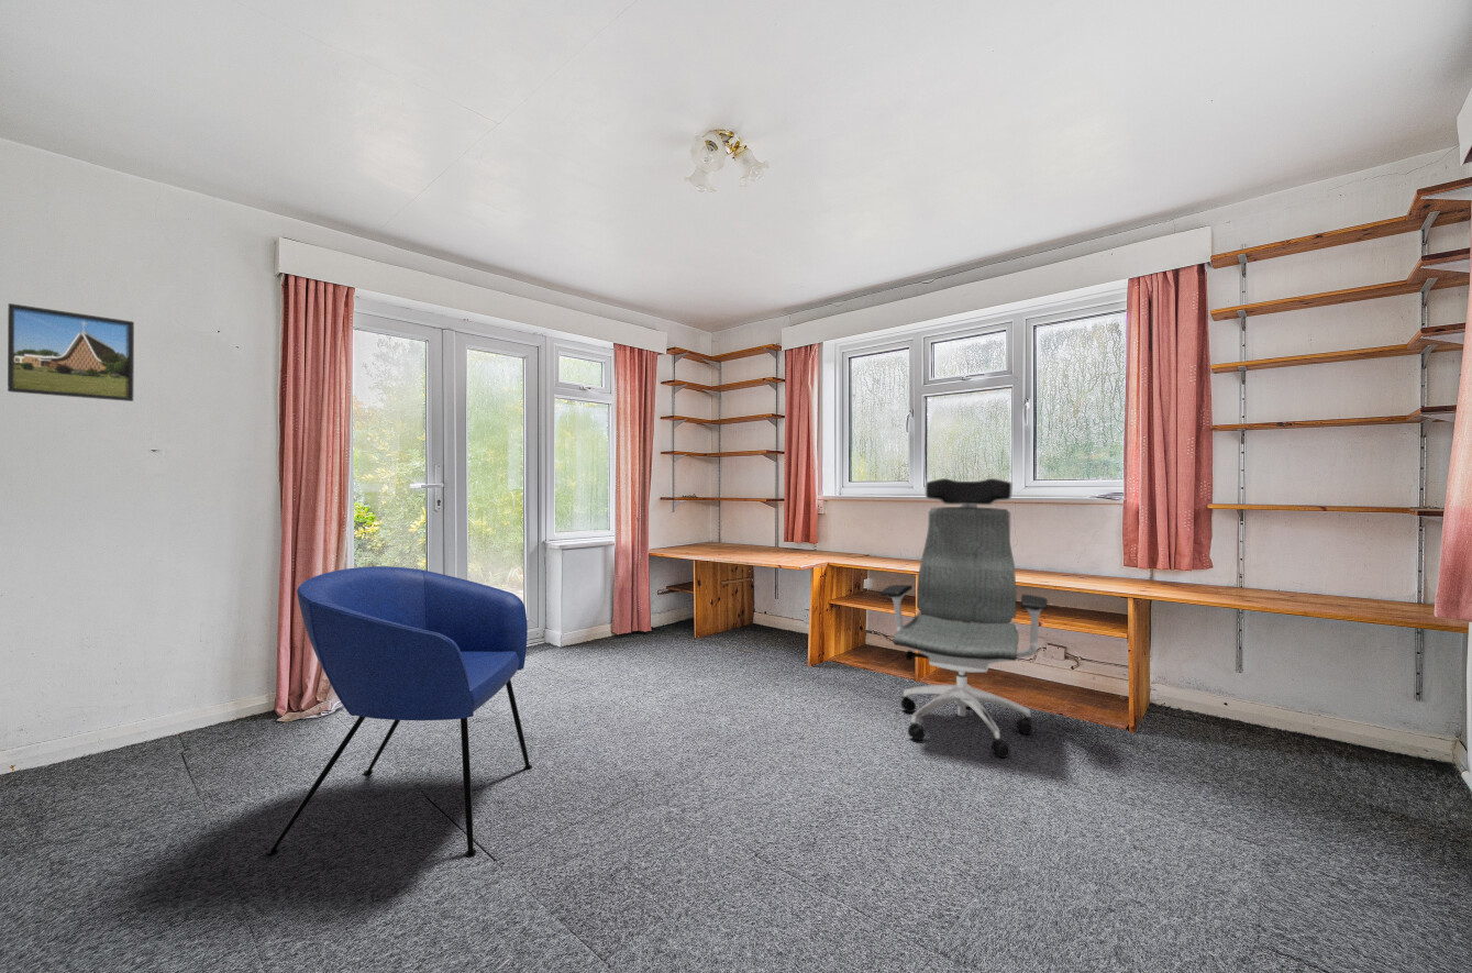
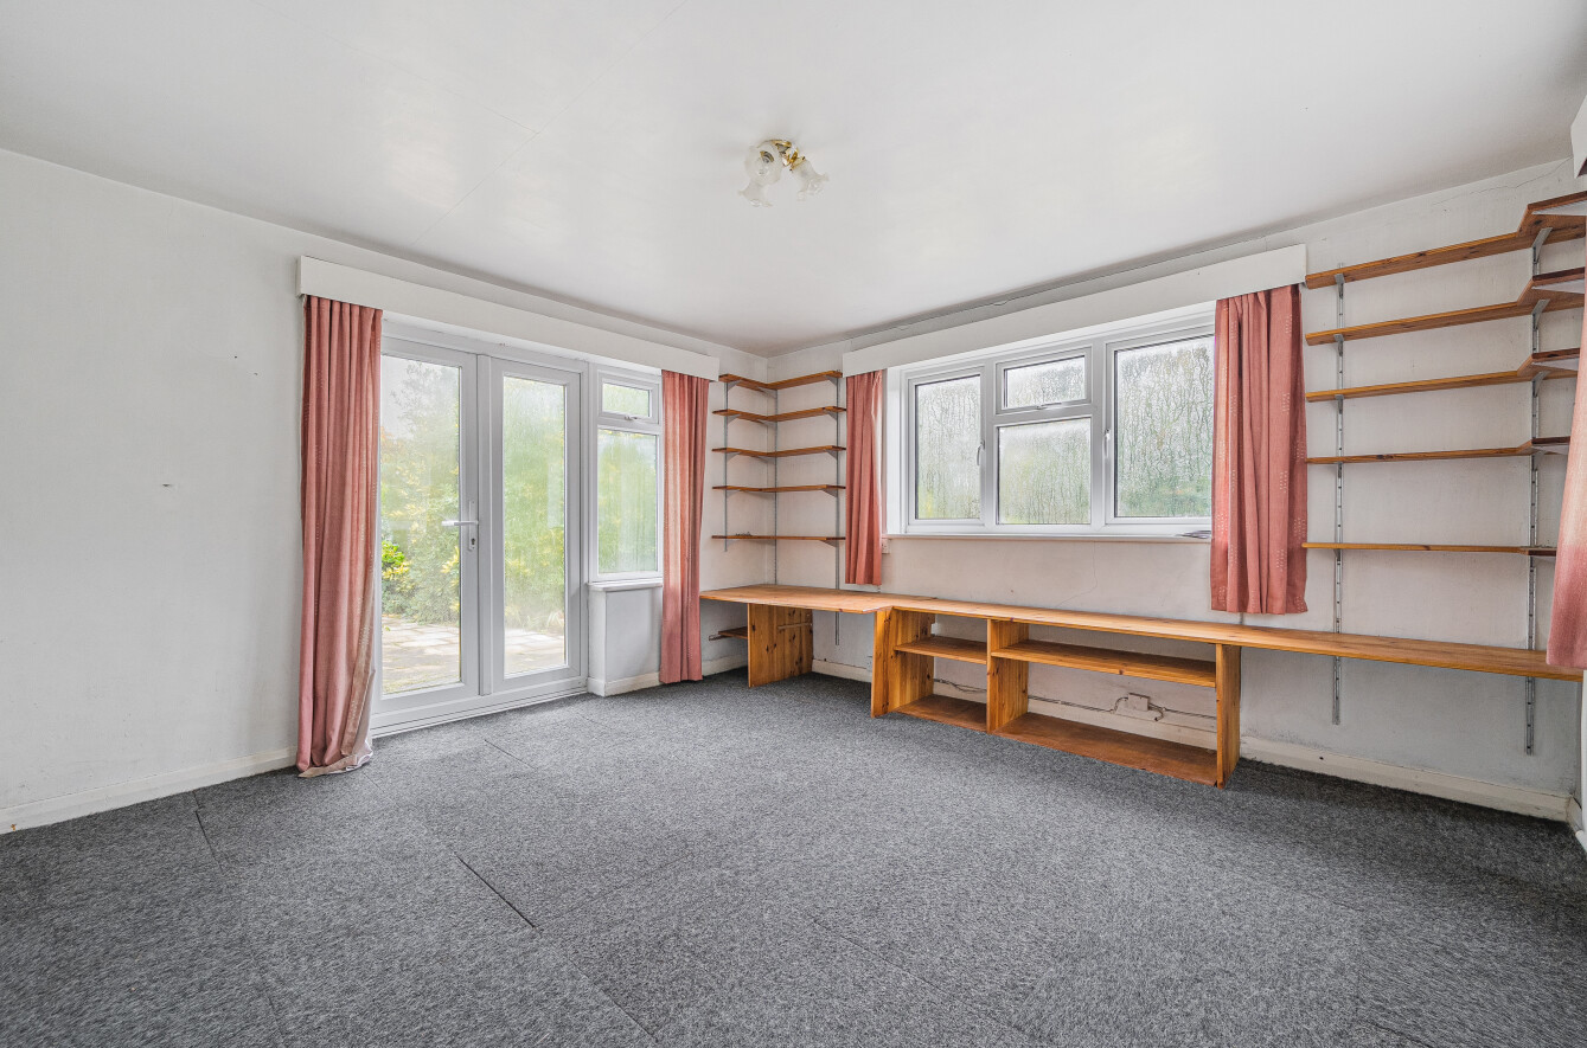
- armchair [264,565,533,858]
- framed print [7,302,135,402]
- office chair [879,477,1049,759]
